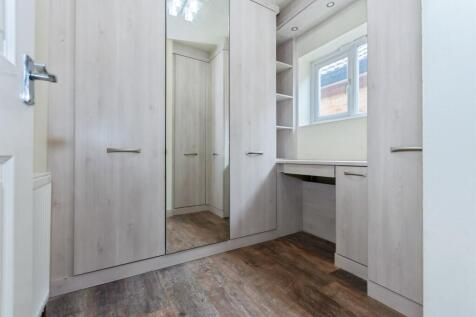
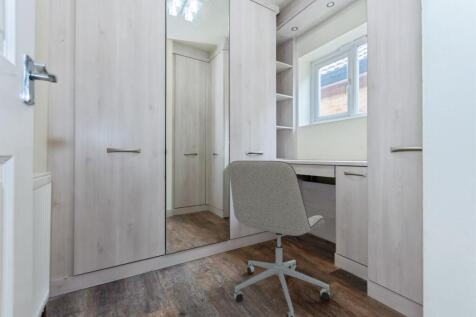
+ office chair [228,160,331,317]
